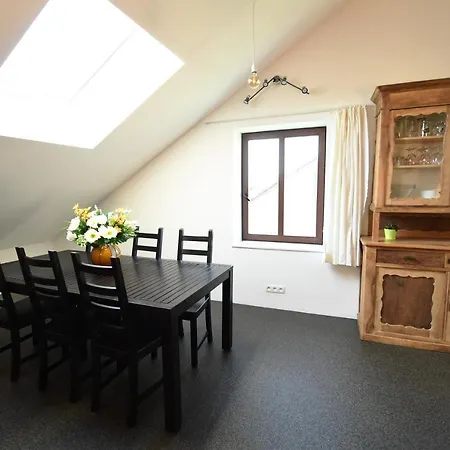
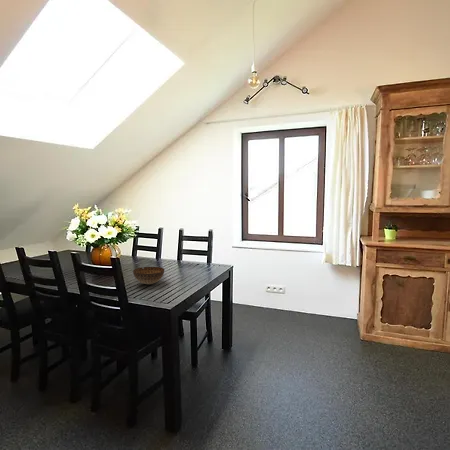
+ bowl [132,266,165,285]
